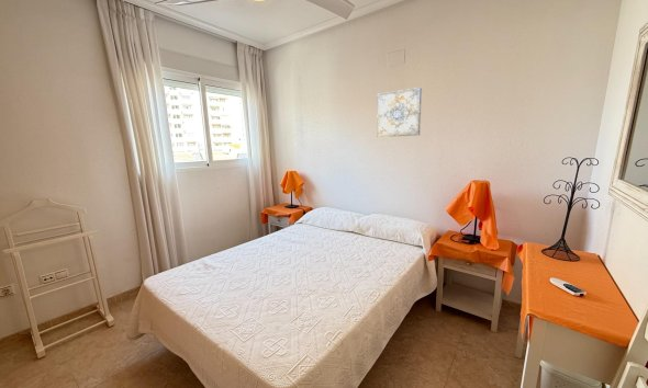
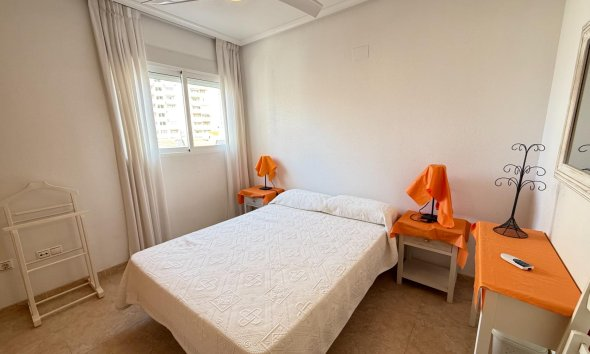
- wall art [376,87,423,138]
